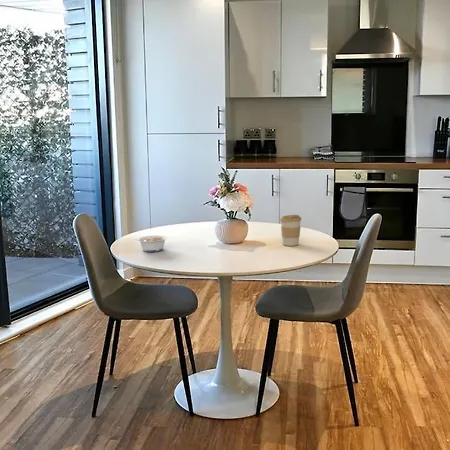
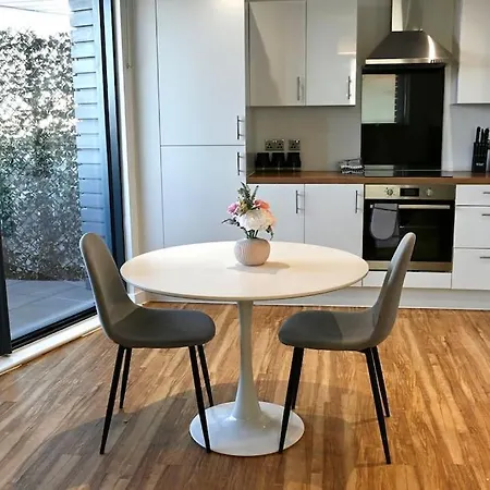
- coffee cup [279,214,302,247]
- legume [134,234,168,253]
